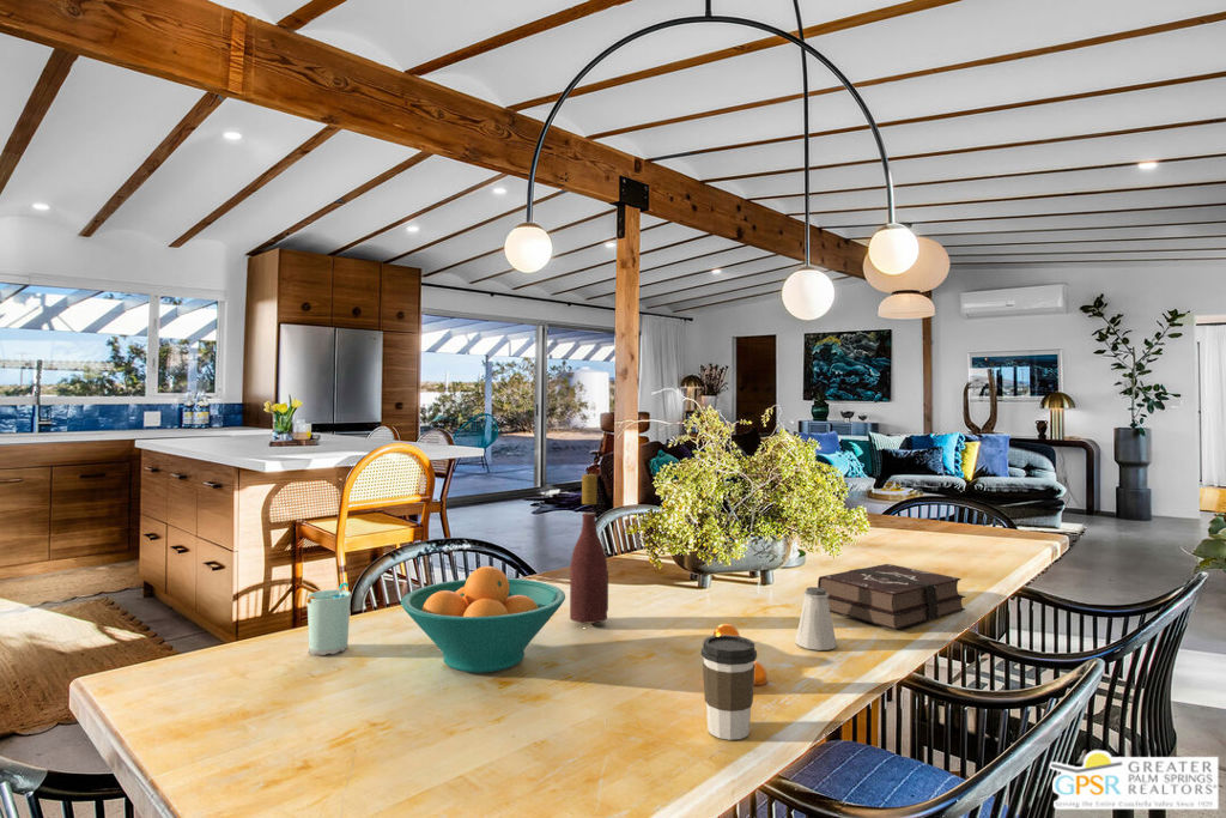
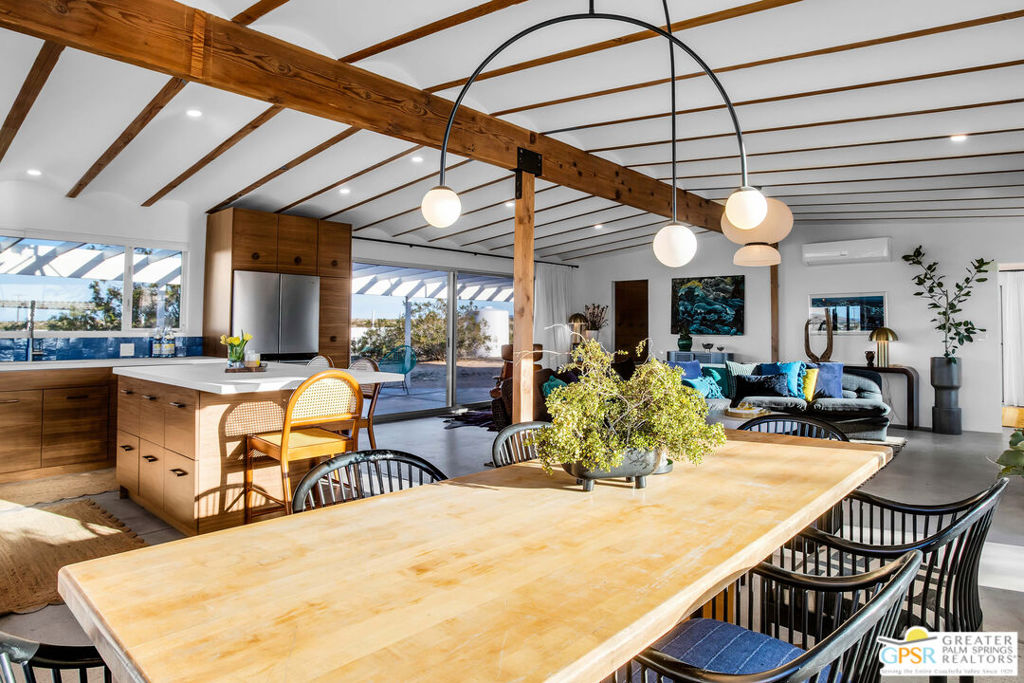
- fruit bowl [400,565,566,674]
- coffee cup [700,635,758,741]
- cup [305,582,352,656]
- hardback book [817,563,966,631]
- wine bottle [569,473,609,624]
- saltshaker [795,586,838,652]
- pepper shaker [712,623,769,686]
